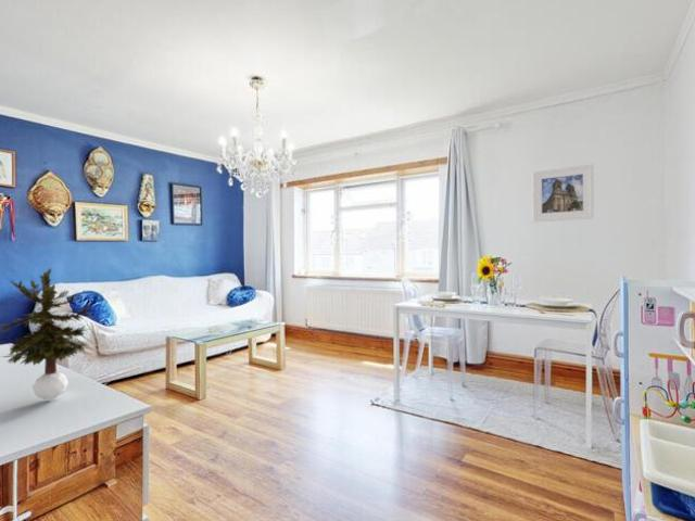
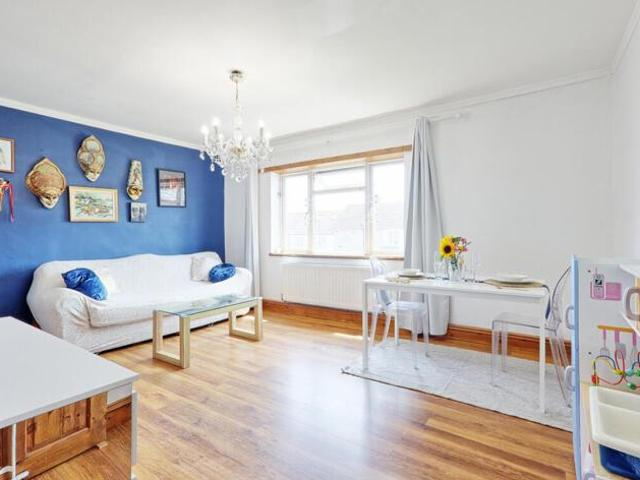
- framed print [531,163,595,224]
- potted plant [0,267,93,401]
